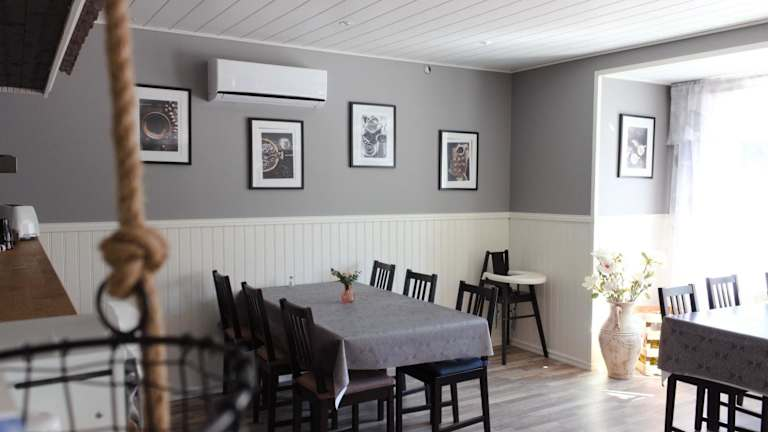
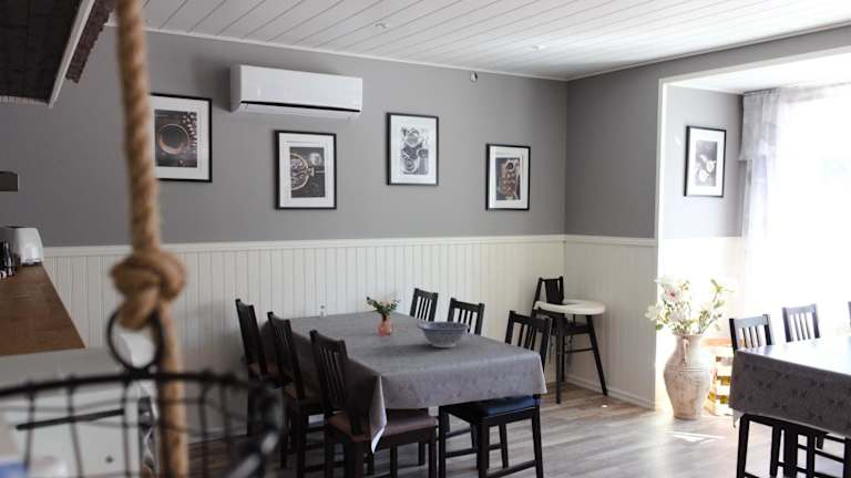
+ decorative bowl [417,321,471,349]
